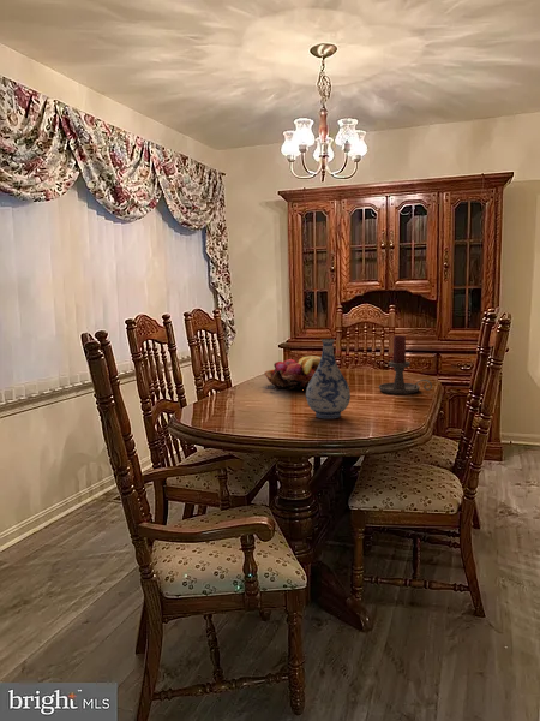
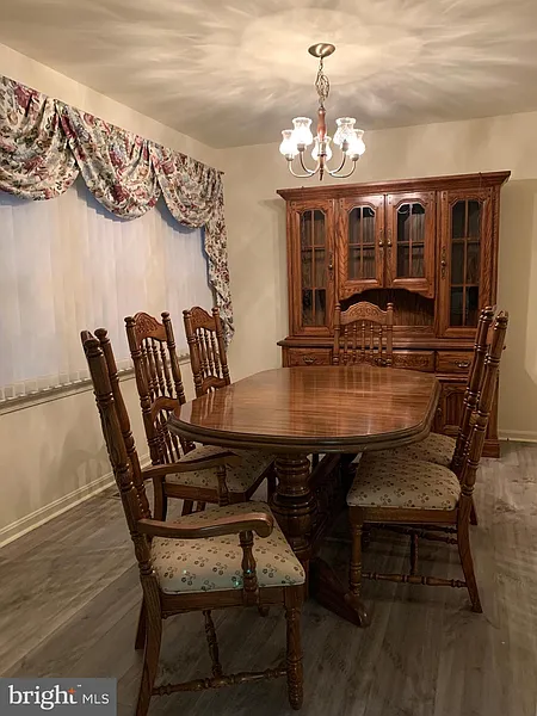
- fruit basket [263,354,322,391]
- candle holder [378,334,433,395]
- vase [305,338,352,419]
